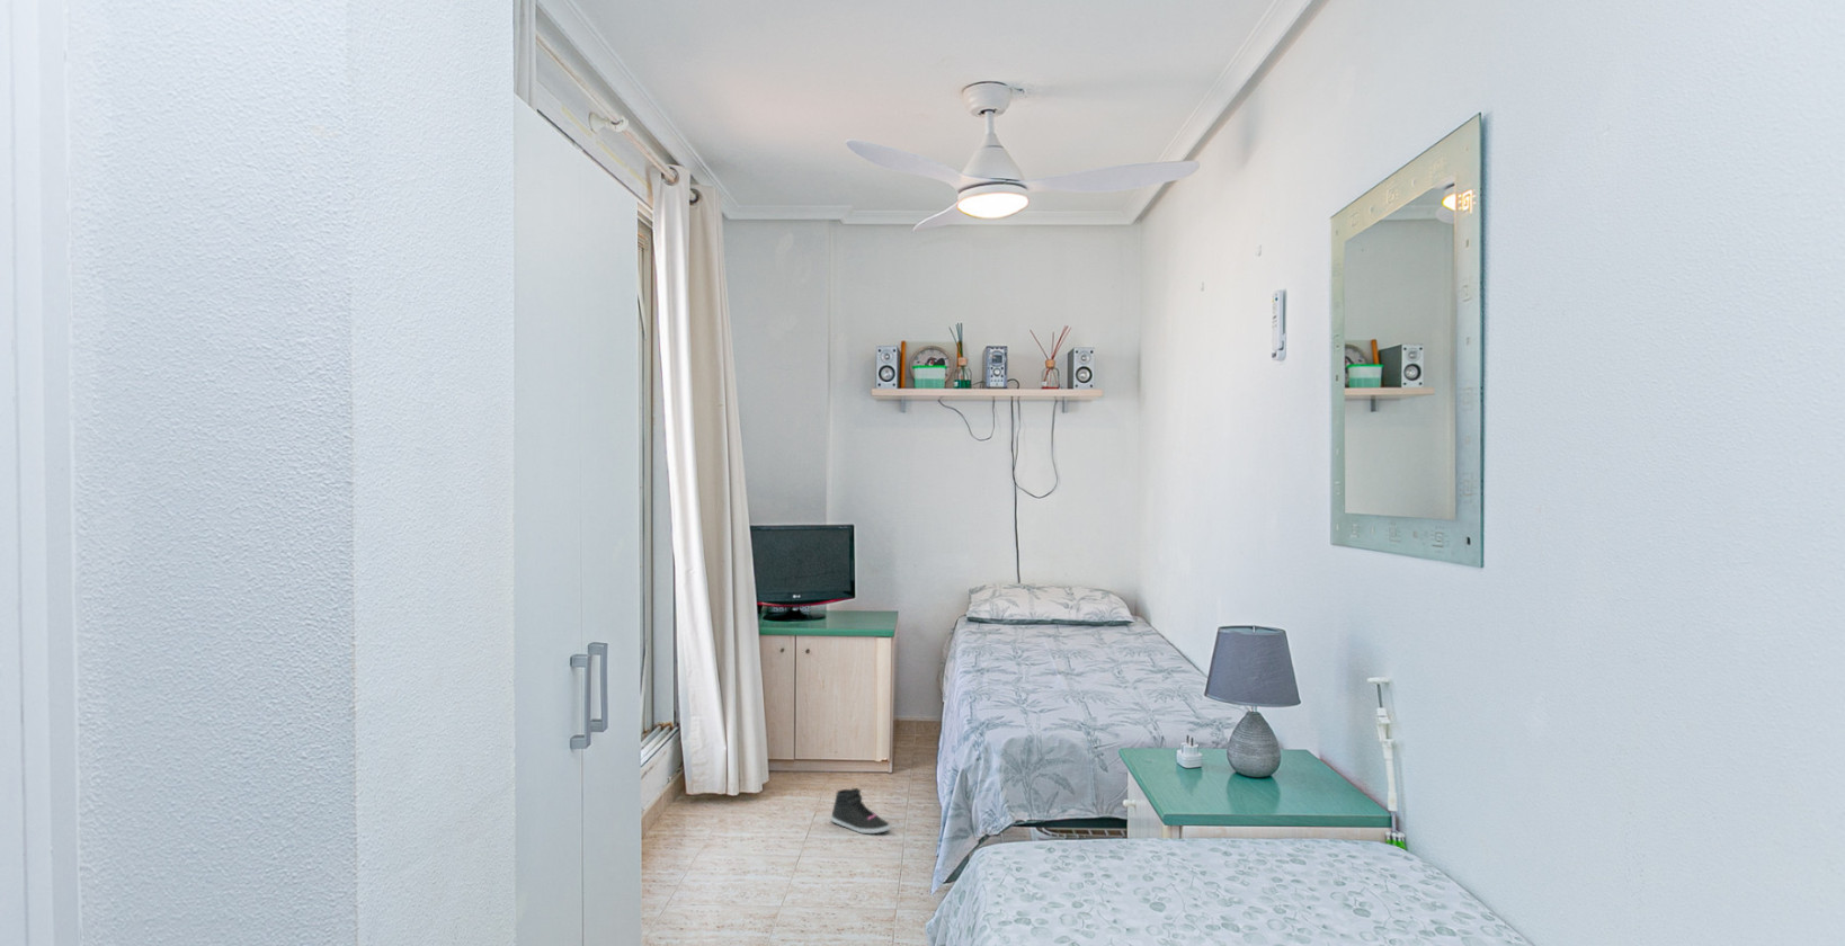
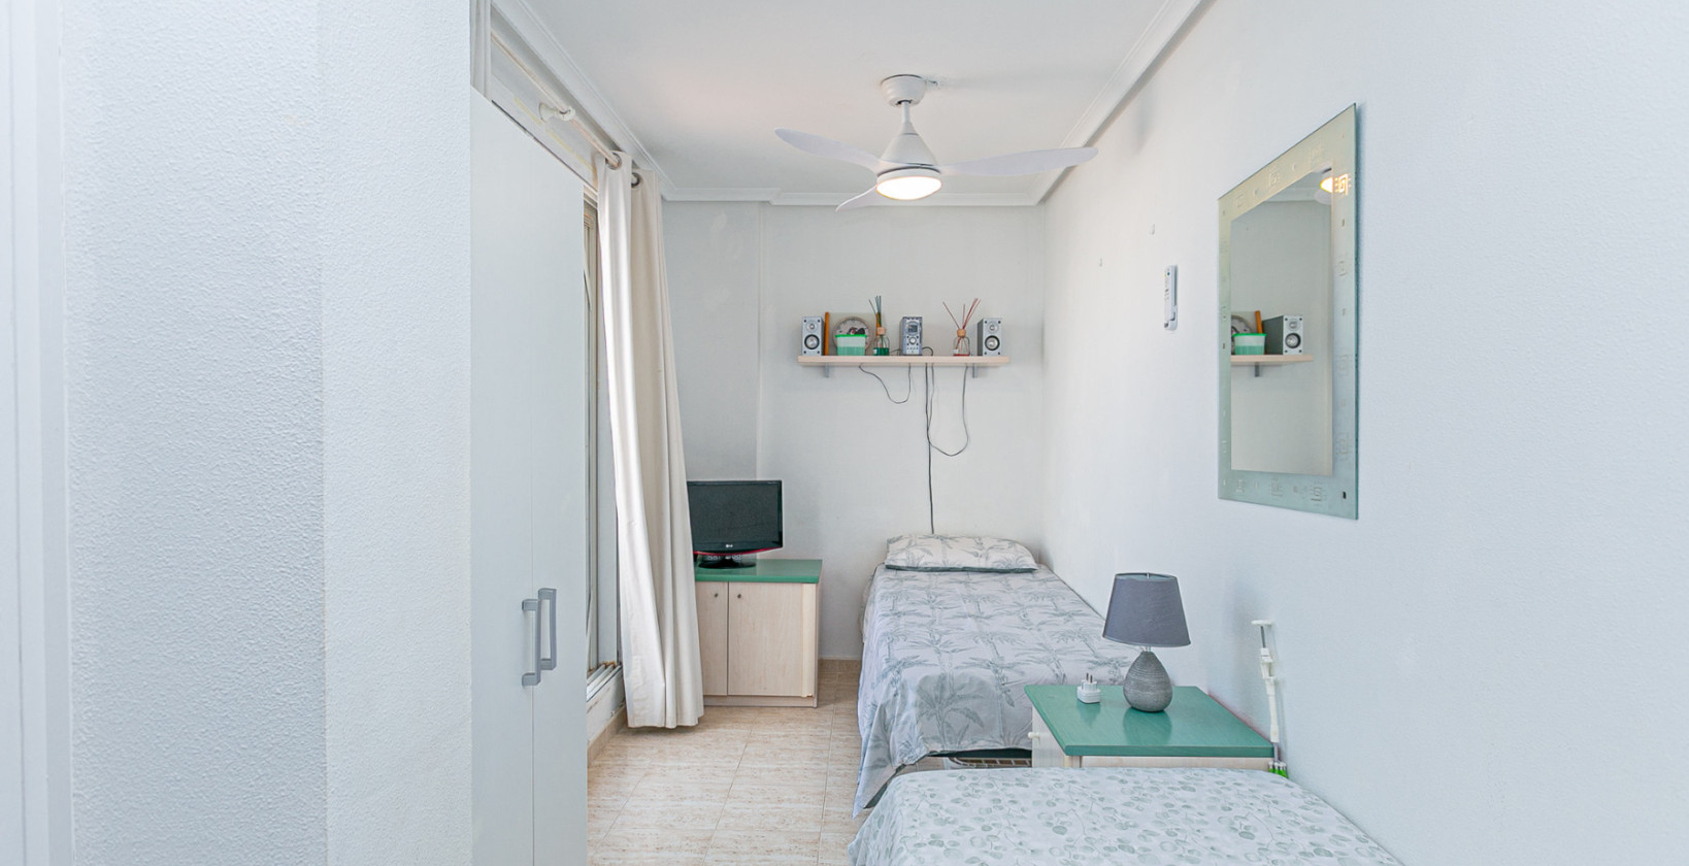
- sneaker [830,787,892,835]
